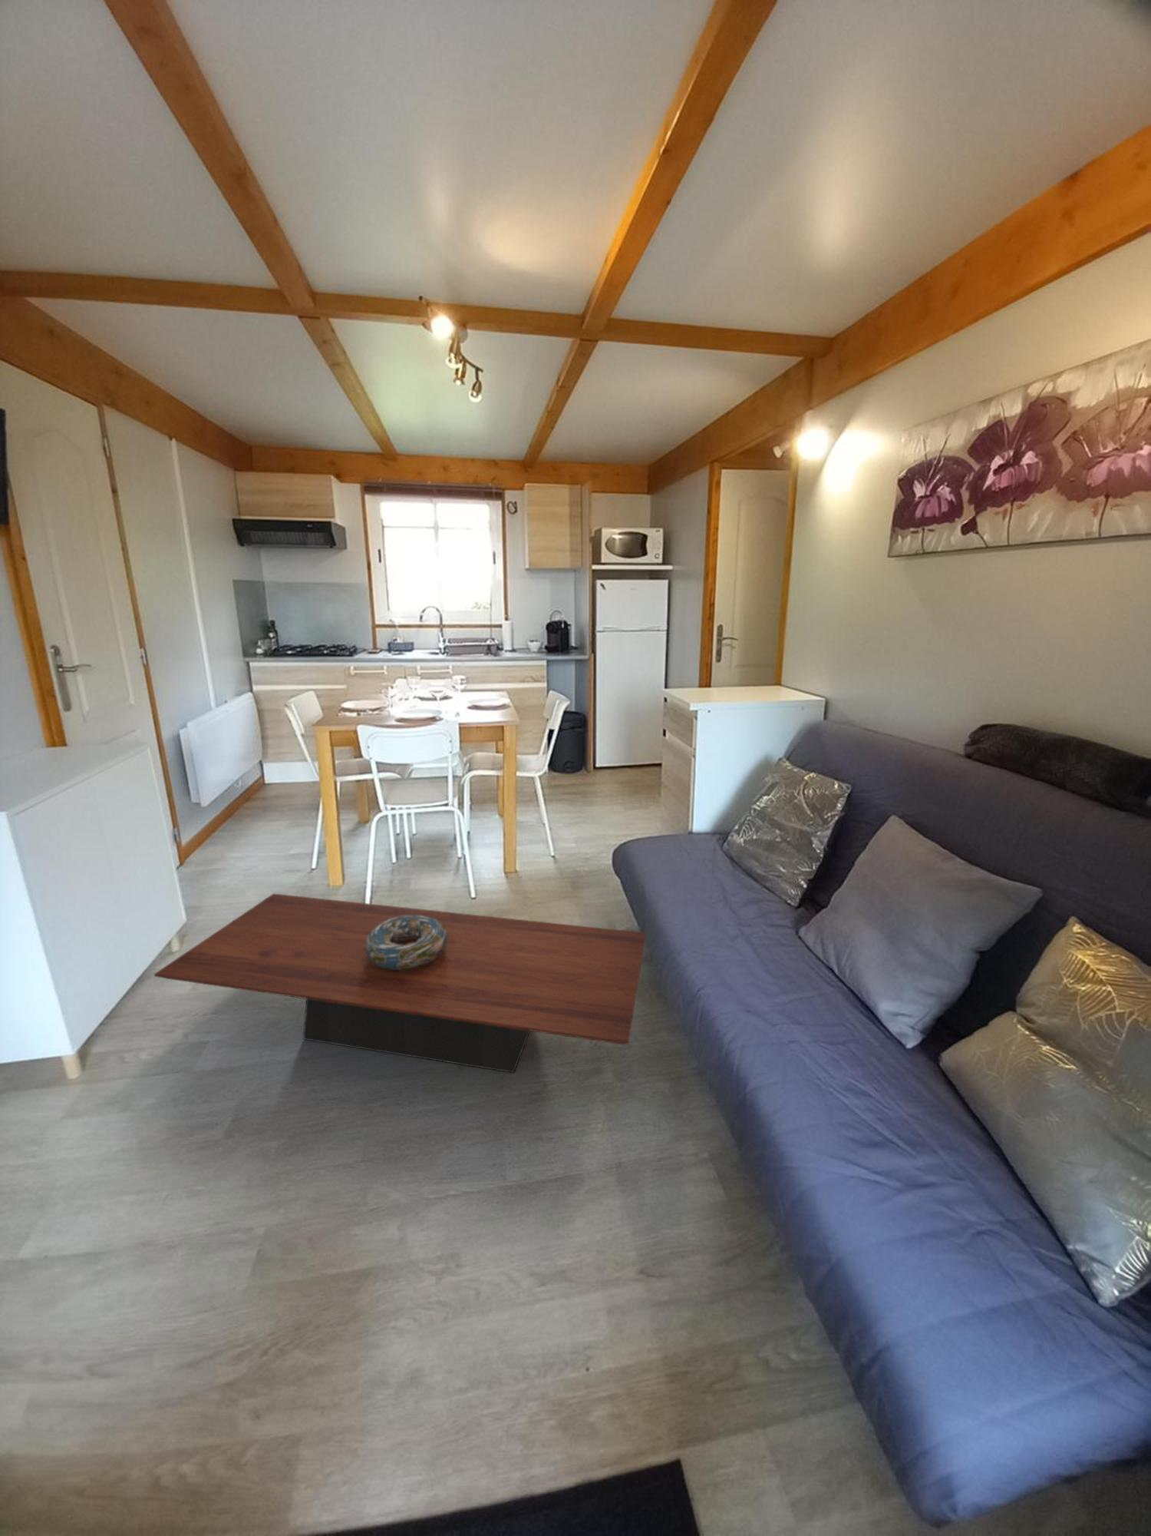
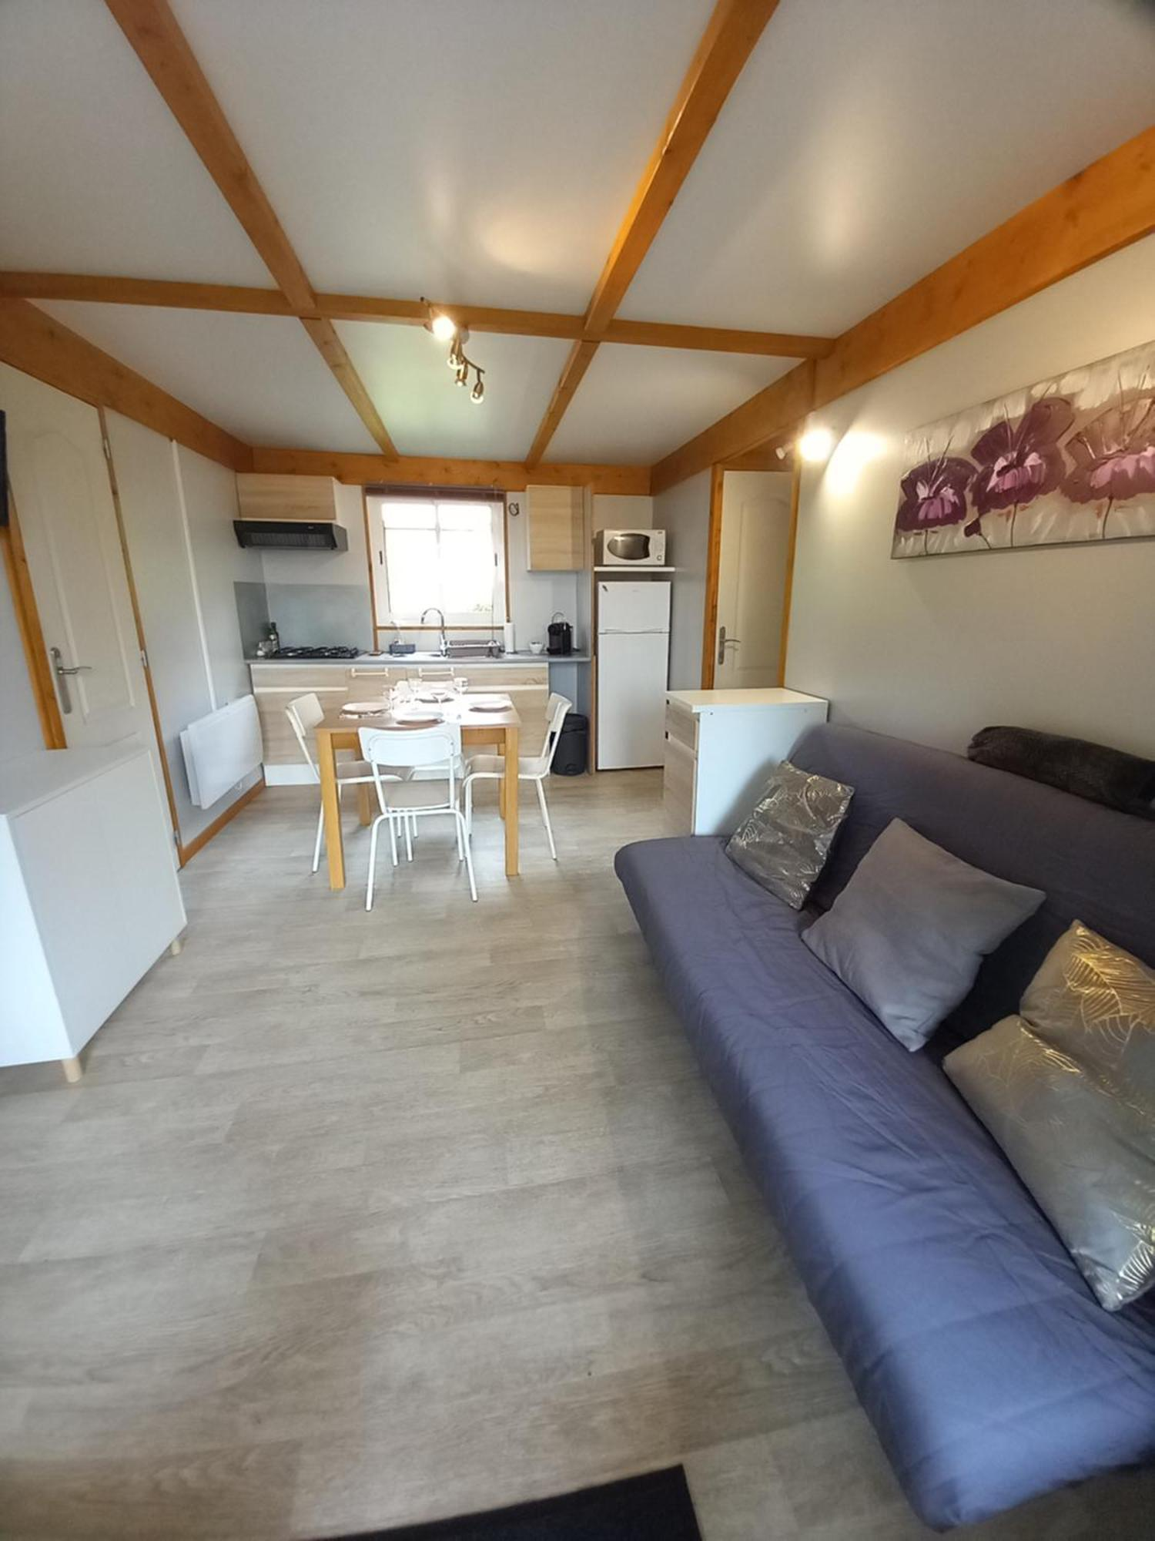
- decorative bowl [365,914,449,971]
- coffee table [154,894,647,1074]
